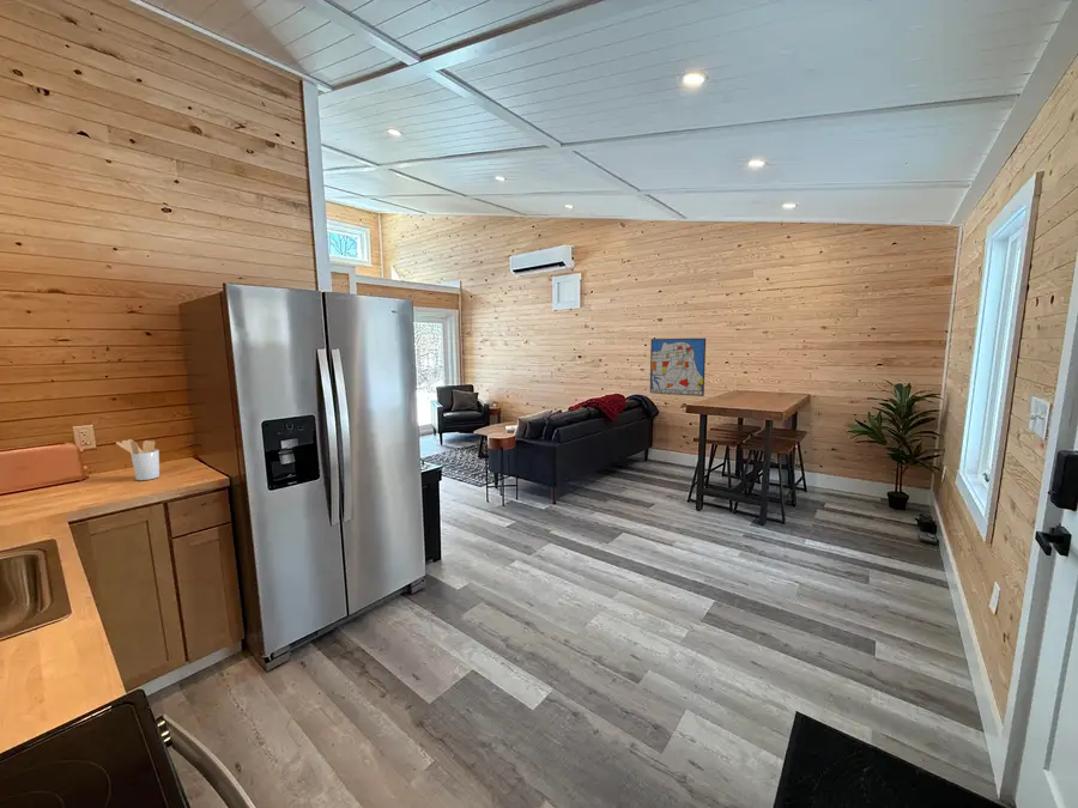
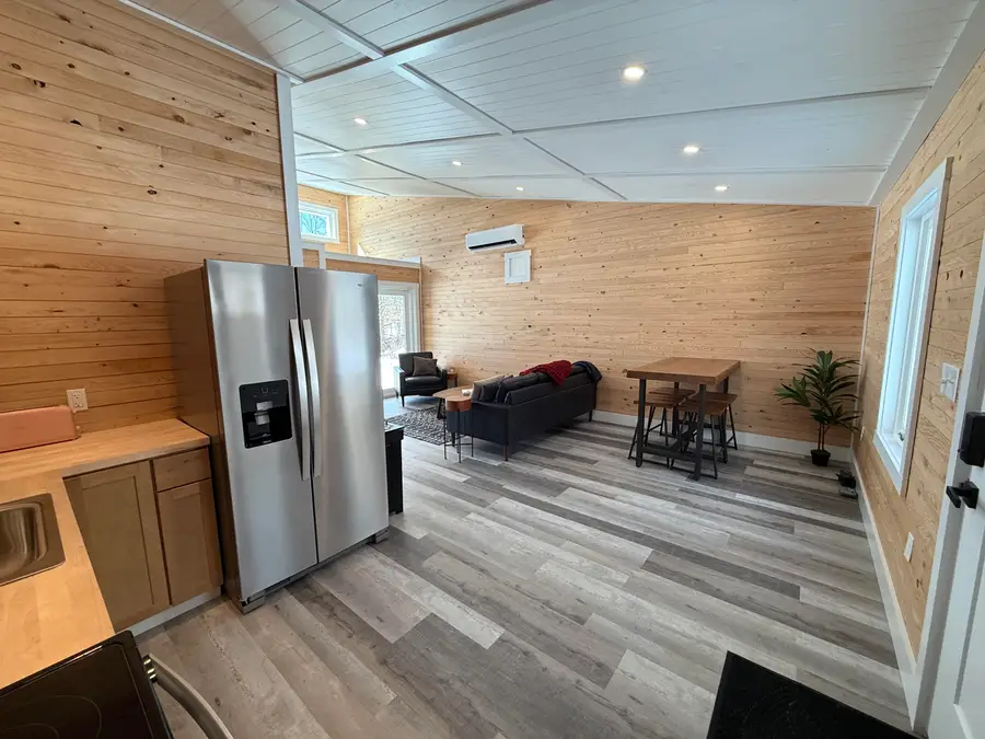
- wall art [649,338,707,397]
- utensil holder [115,438,161,481]
